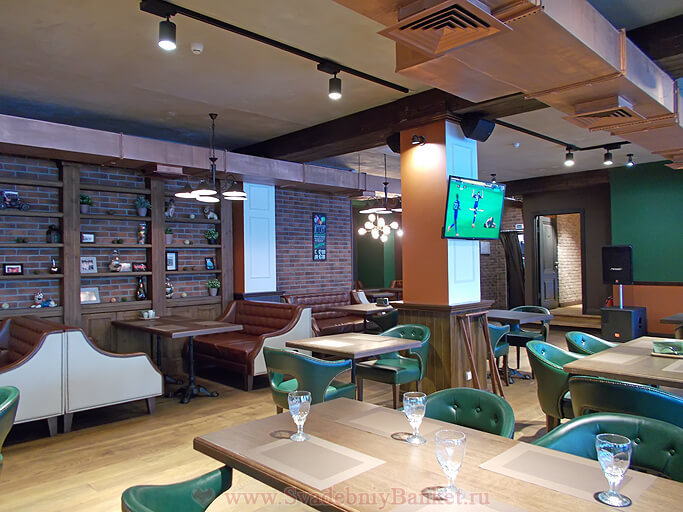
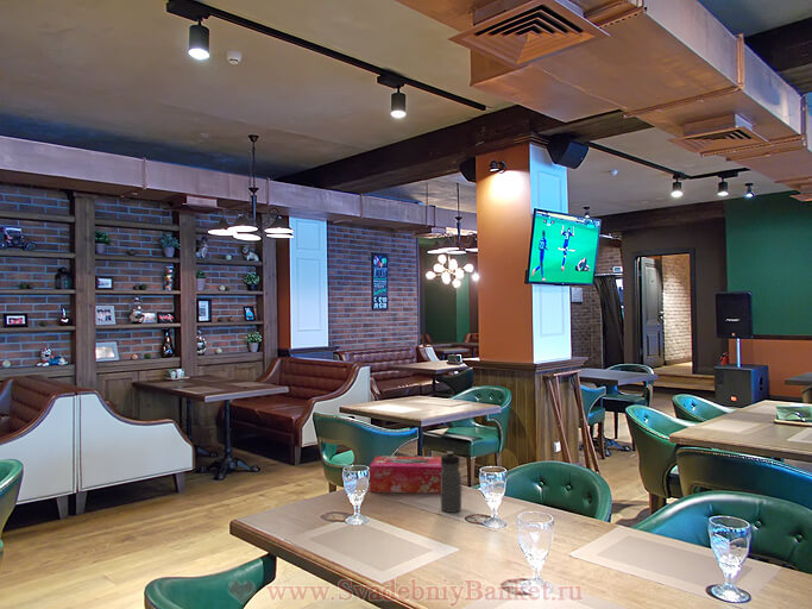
+ tissue box [369,454,442,494]
+ water bottle [440,451,462,514]
